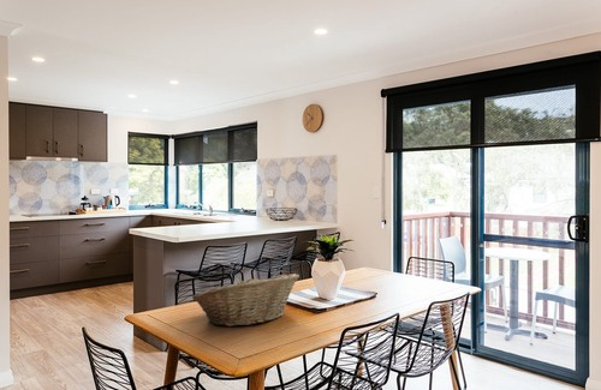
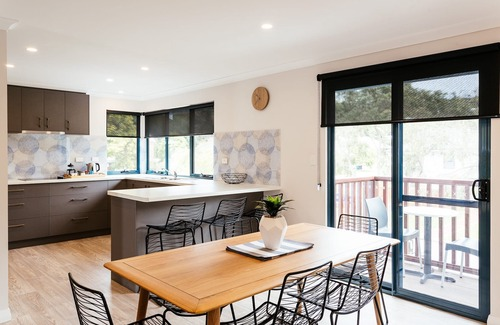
- fruit basket [191,272,300,328]
